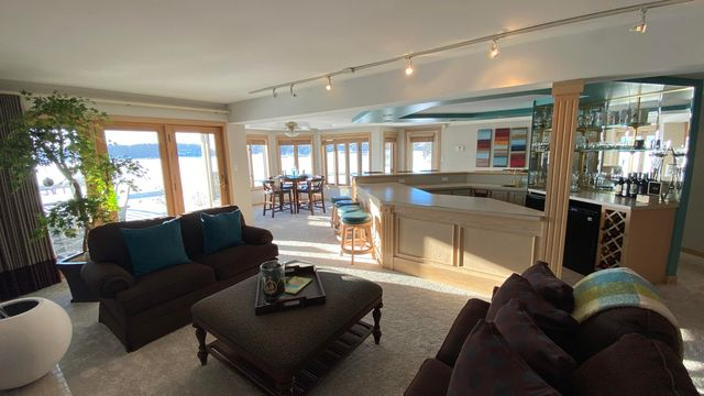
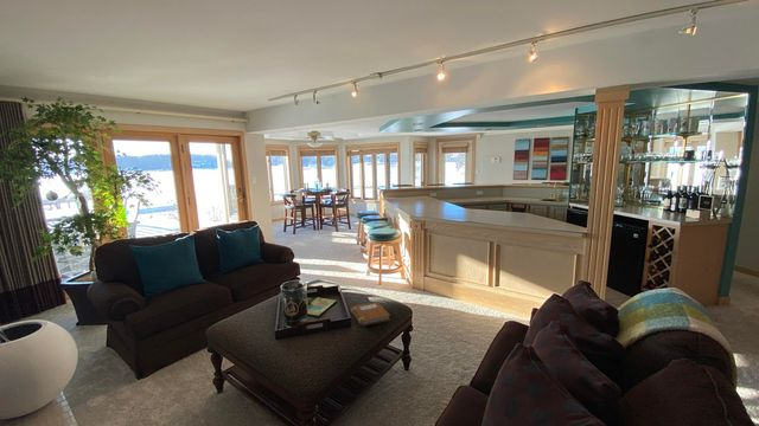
+ notebook [350,301,391,328]
